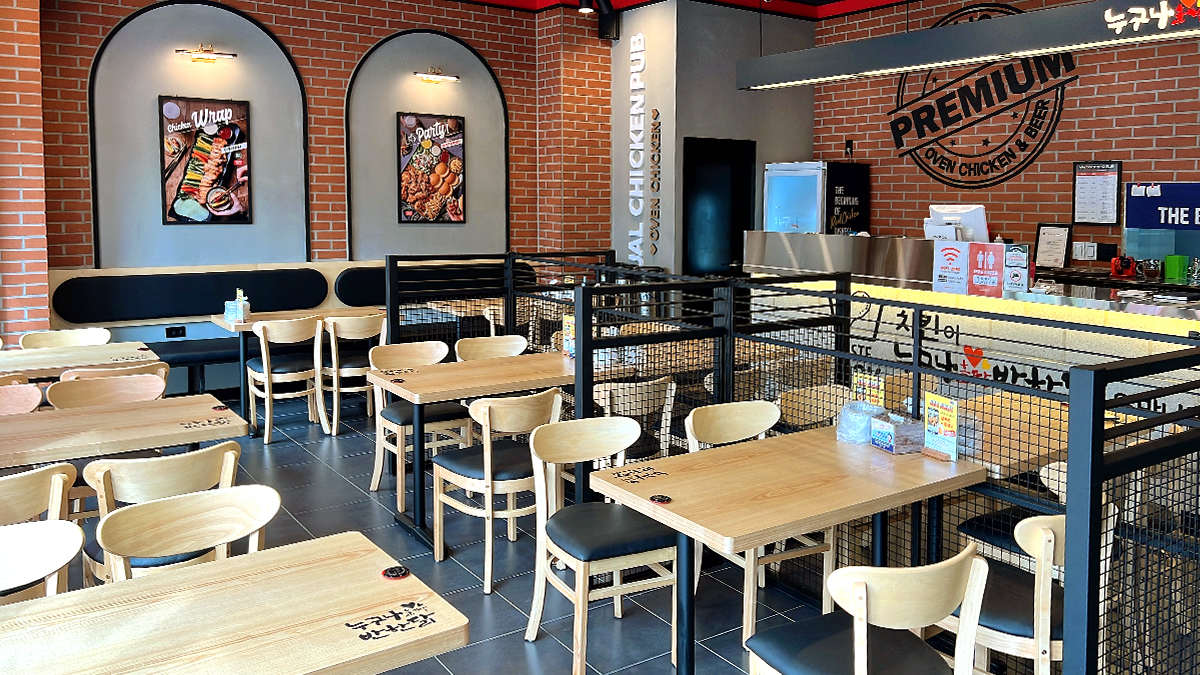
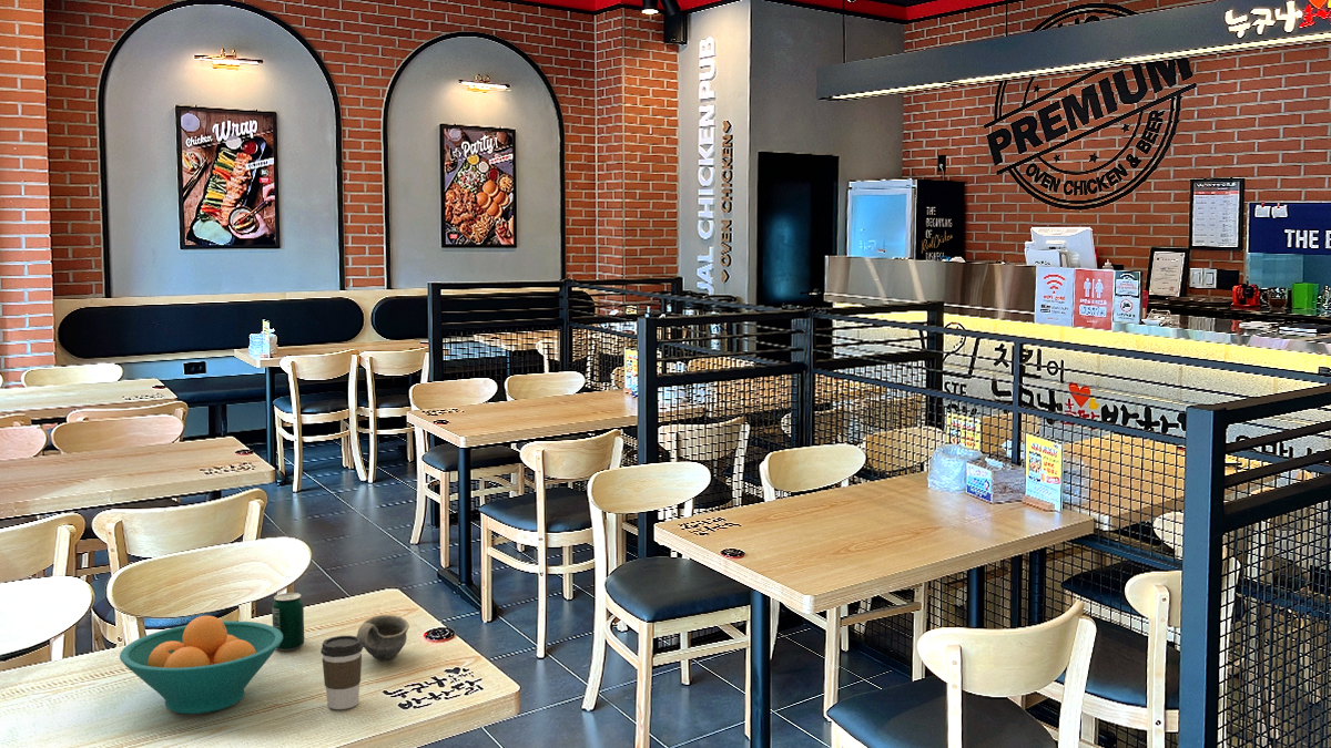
+ coffee cup [319,635,364,710]
+ beverage can [271,592,305,652]
+ fruit bowl [119,615,283,715]
+ cup [356,614,410,662]
